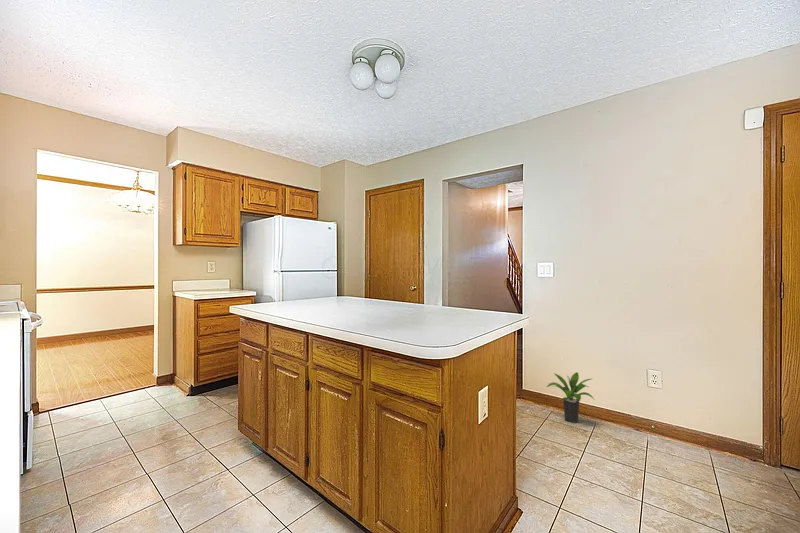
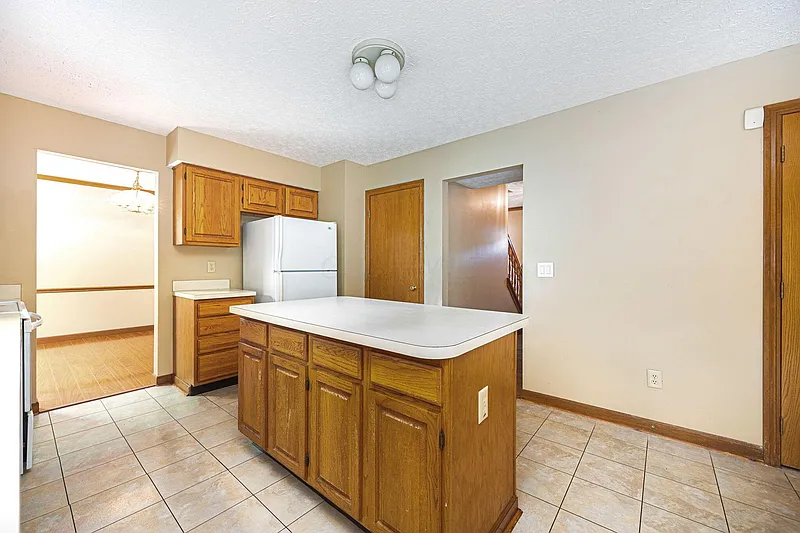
- potted plant [546,371,596,424]
